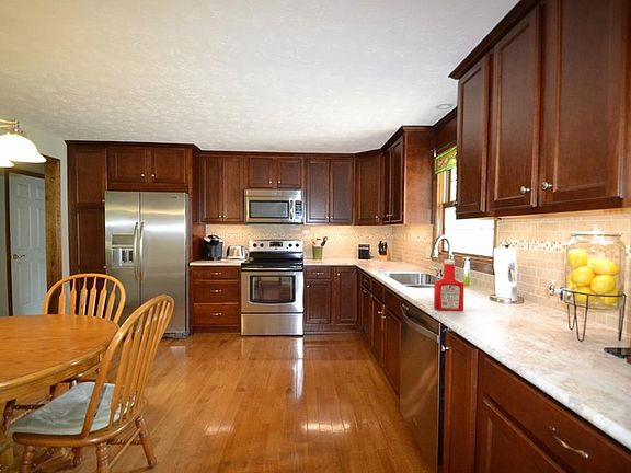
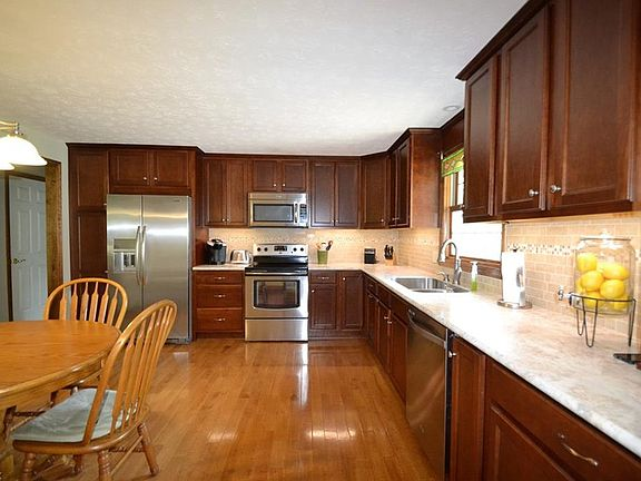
- soap bottle [433,259,466,312]
